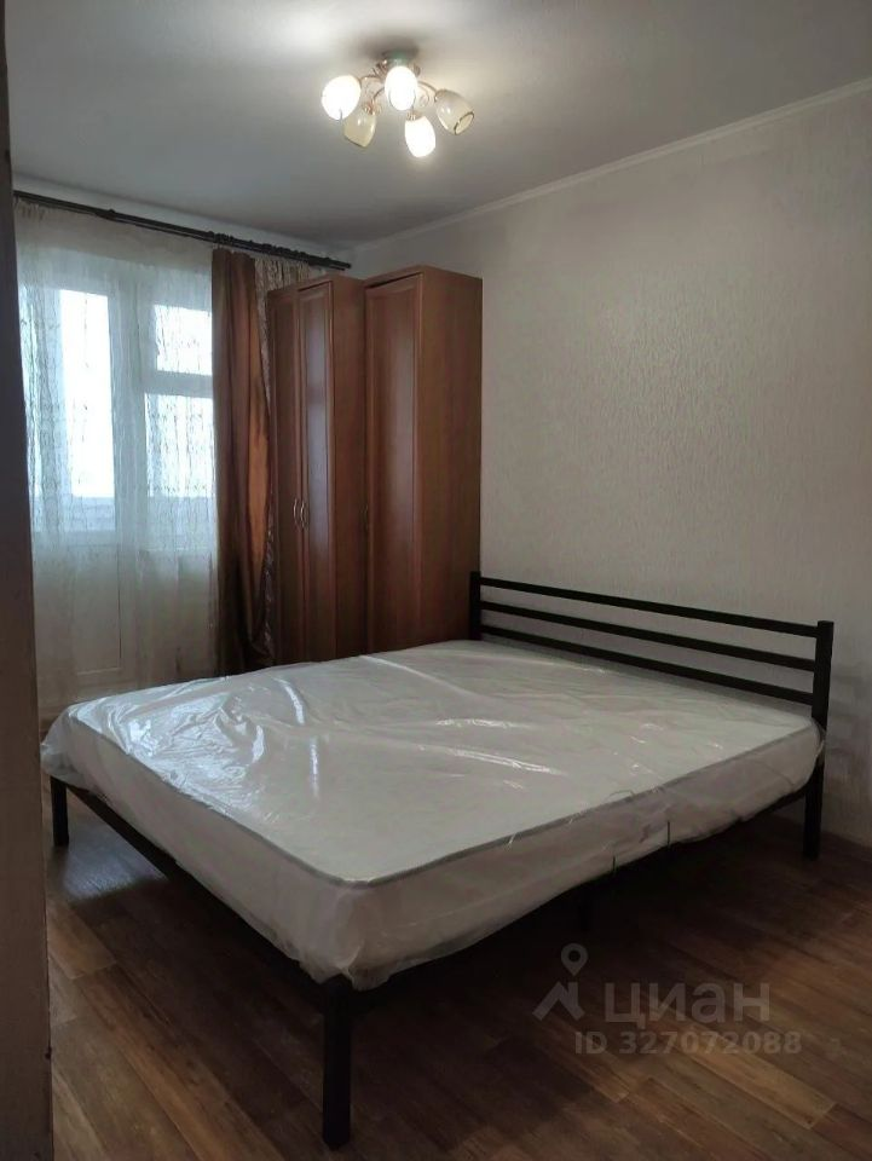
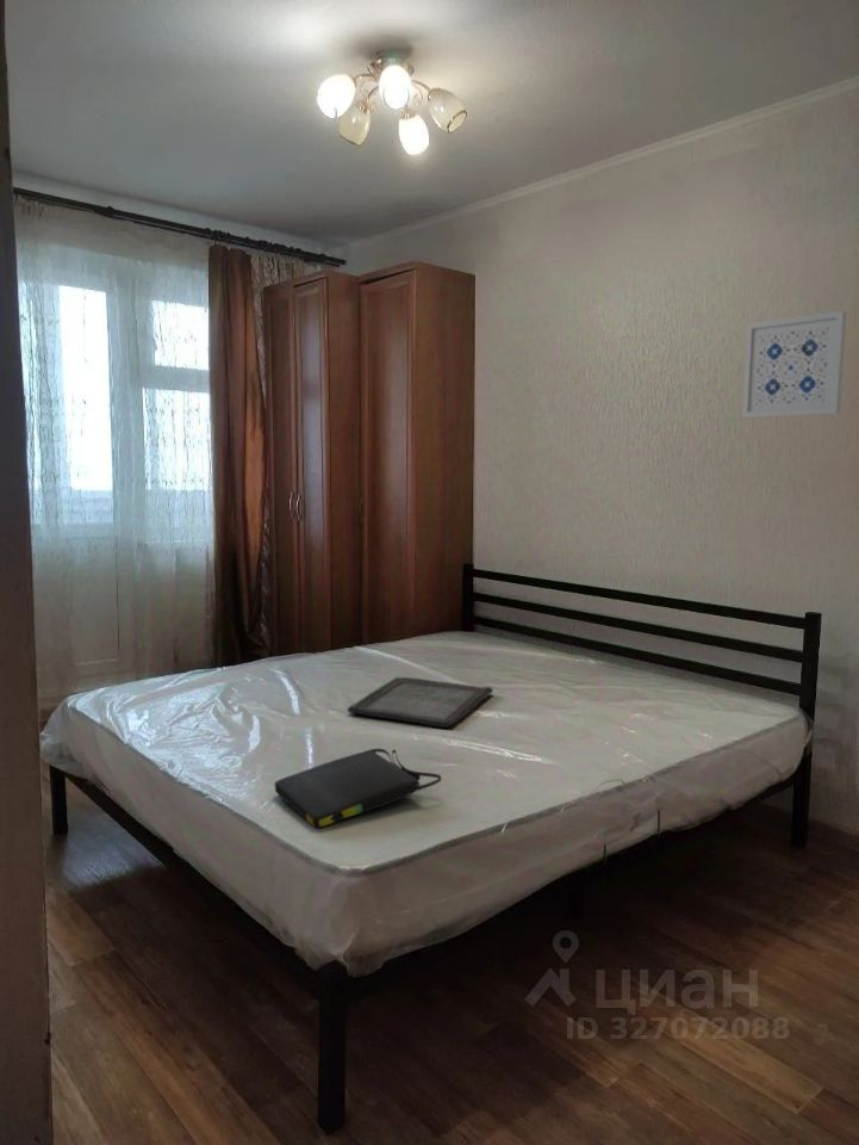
+ wall art [741,309,847,419]
+ serving tray [347,676,494,729]
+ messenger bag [273,748,442,829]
